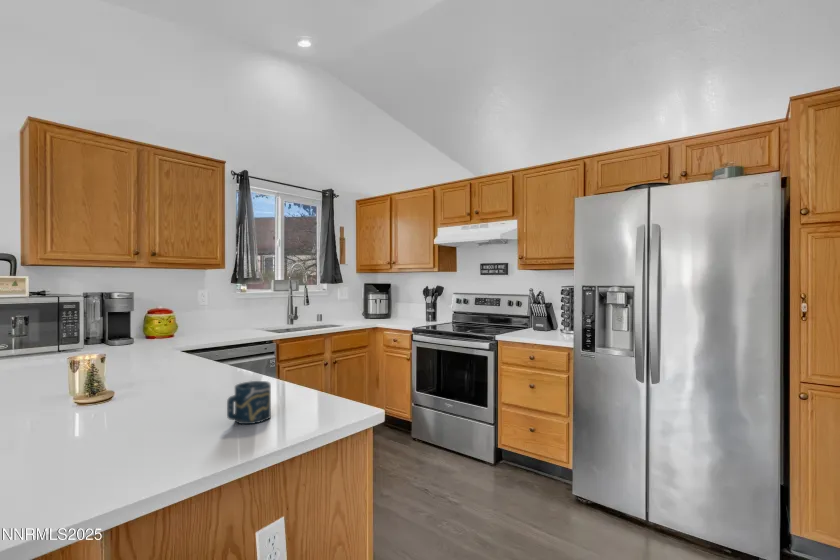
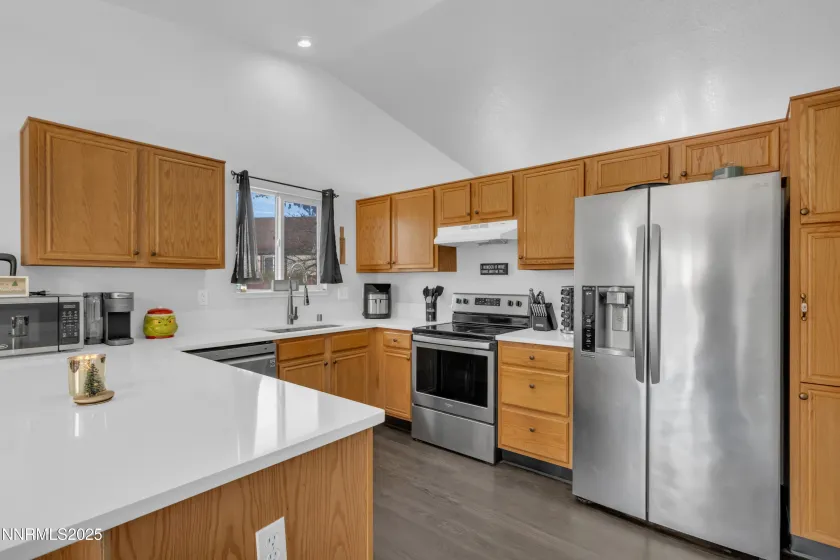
- cup [226,380,272,425]
